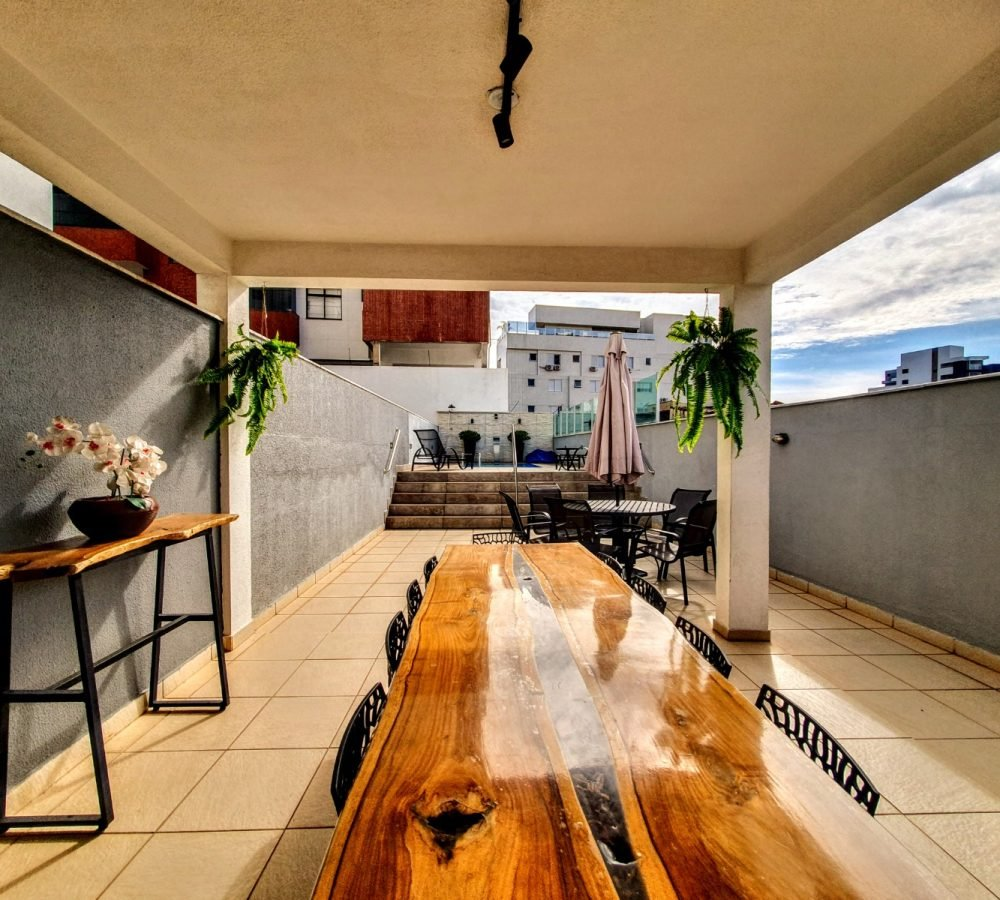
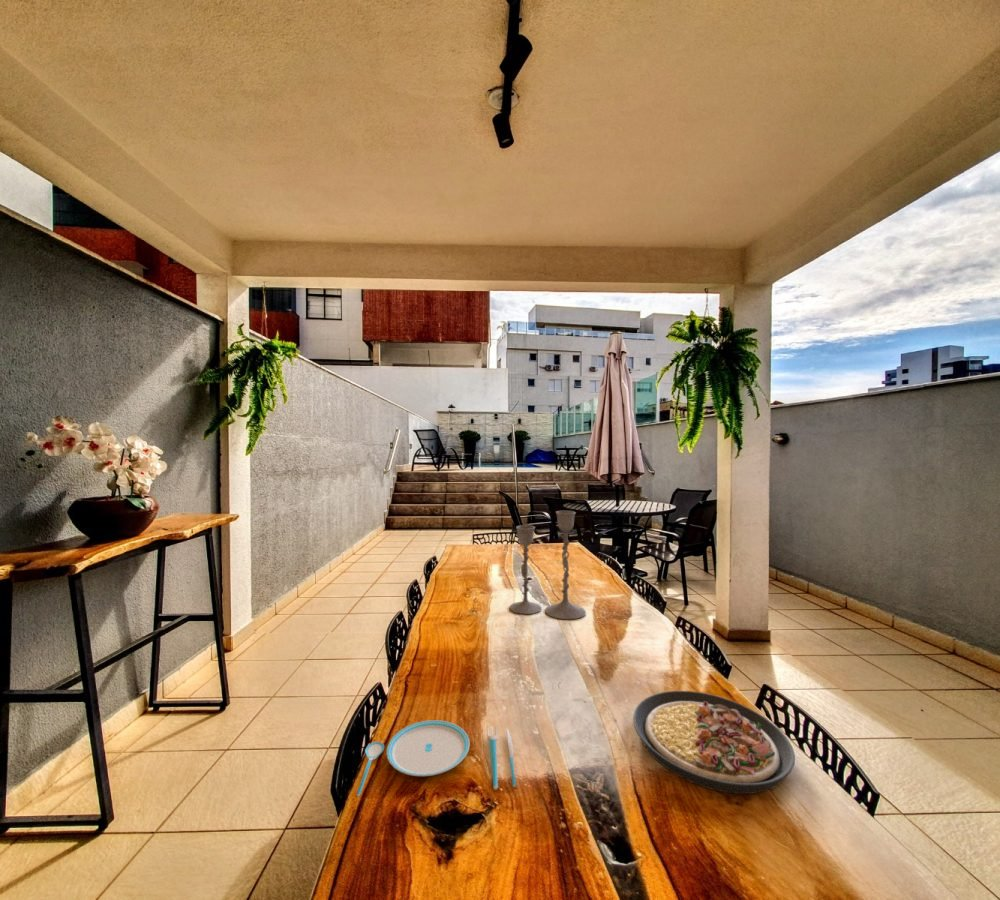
+ plate [632,690,796,795]
+ plate [355,719,517,798]
+ candlestick [508,510,587,620]
